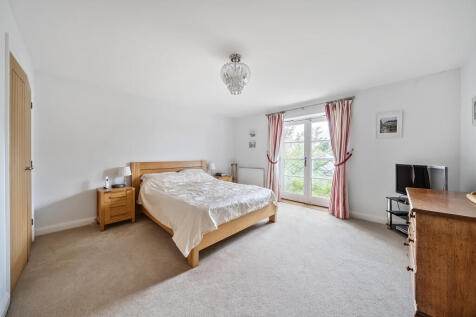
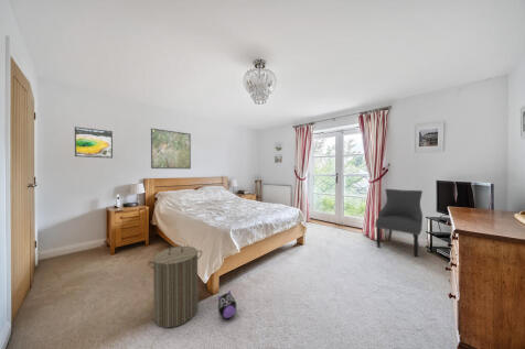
+ plush toy [216,288,238,319]
+ chair [374,188,424,258]
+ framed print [74,126,114,160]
+ laundry hamper [147,243,203,329]
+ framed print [150,128,192,170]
